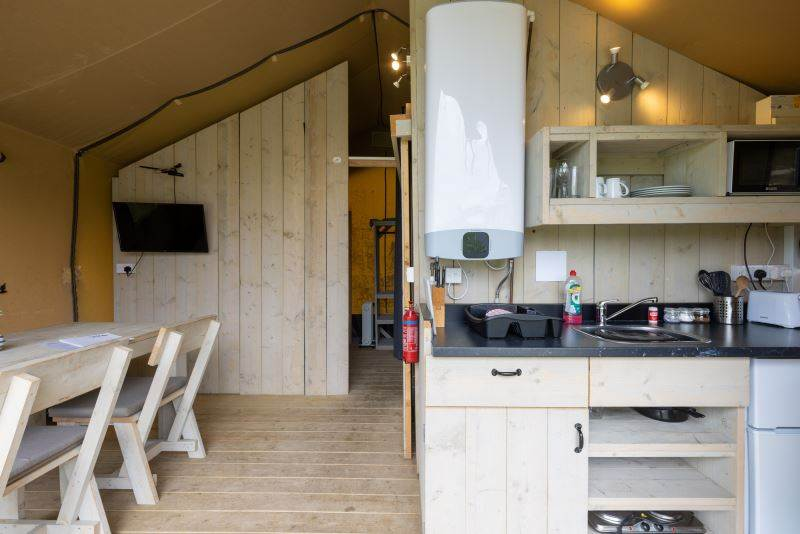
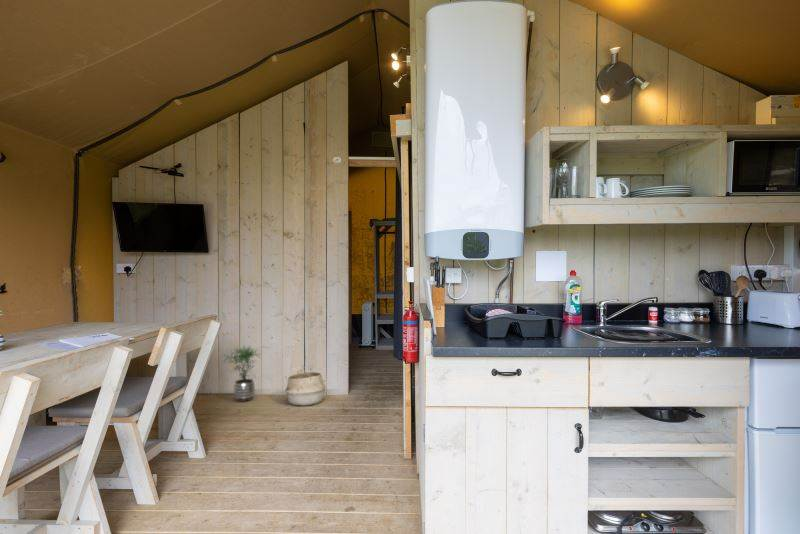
+ woven basket [284,364,327,407]
+ potted plant [221,345,262,403]
